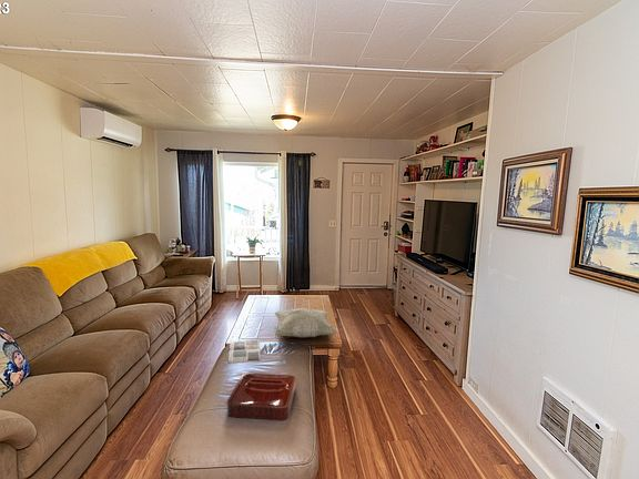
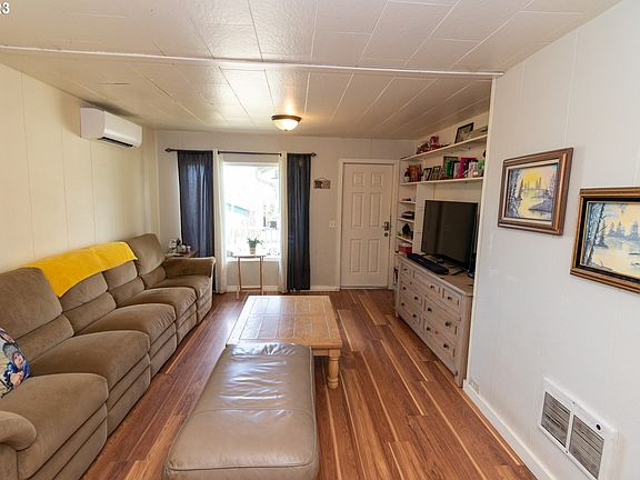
- magazine [227,339,262,364]
- decorative tray [226,371,296,421]
- decorative pillow [274,307,338,338]
